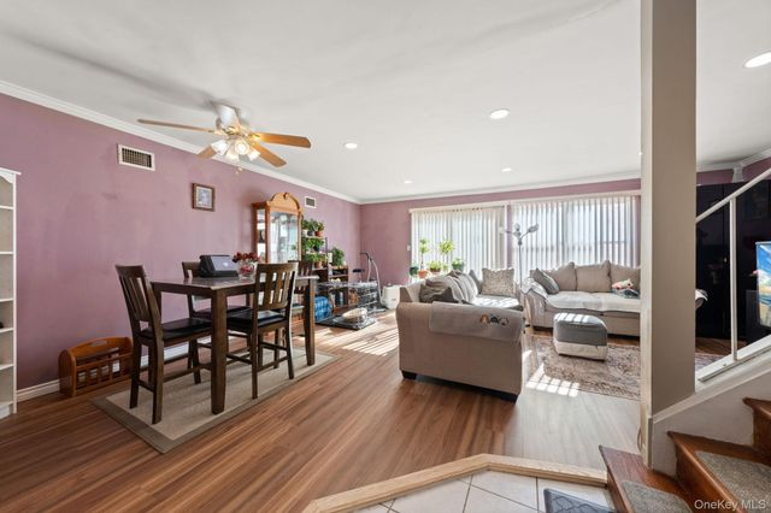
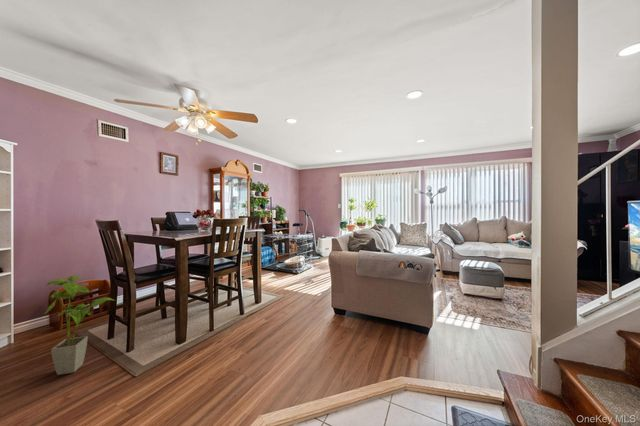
+ house plant [44,274,116,376]
